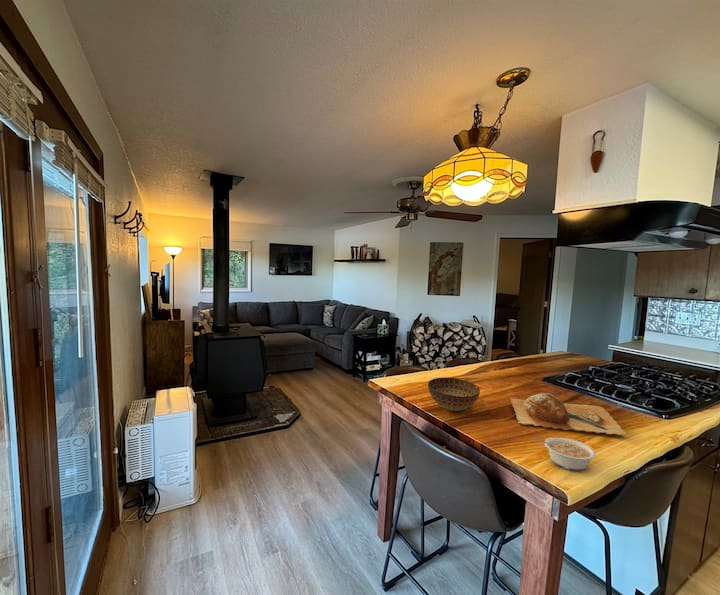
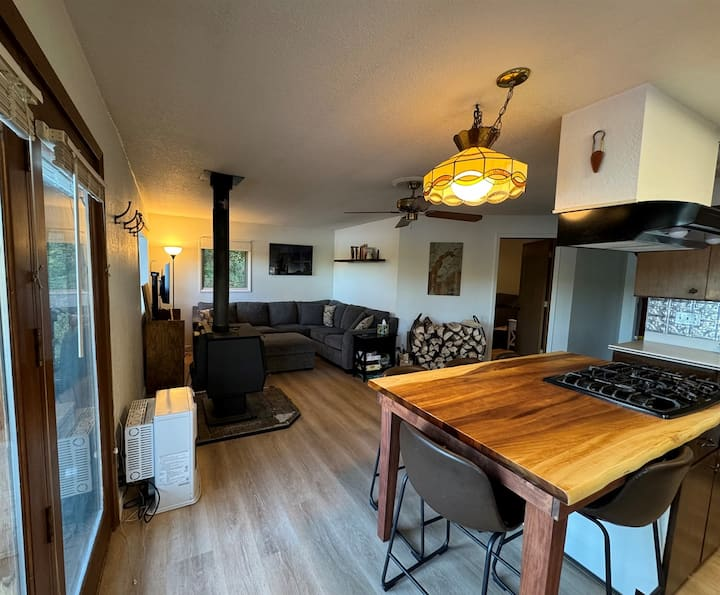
- chopping board [510,392,627,437]
- bowl [427,376,481,412]
- legume [533,435,597,472]
